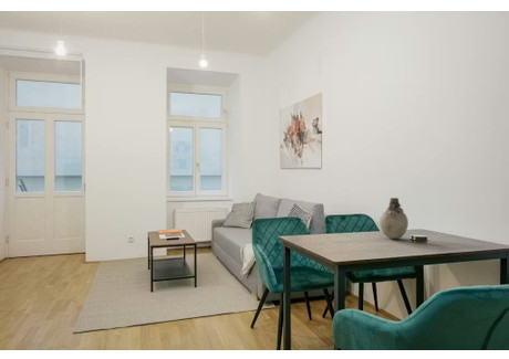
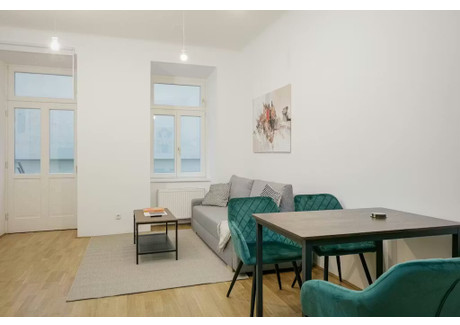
- vase [378,197,409,240]
